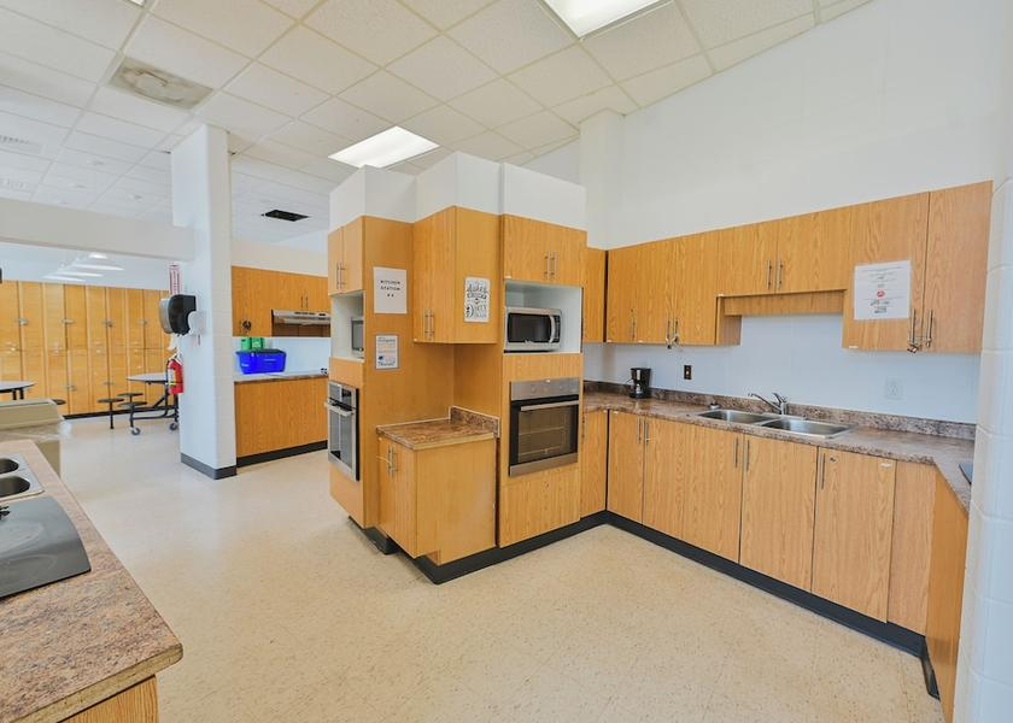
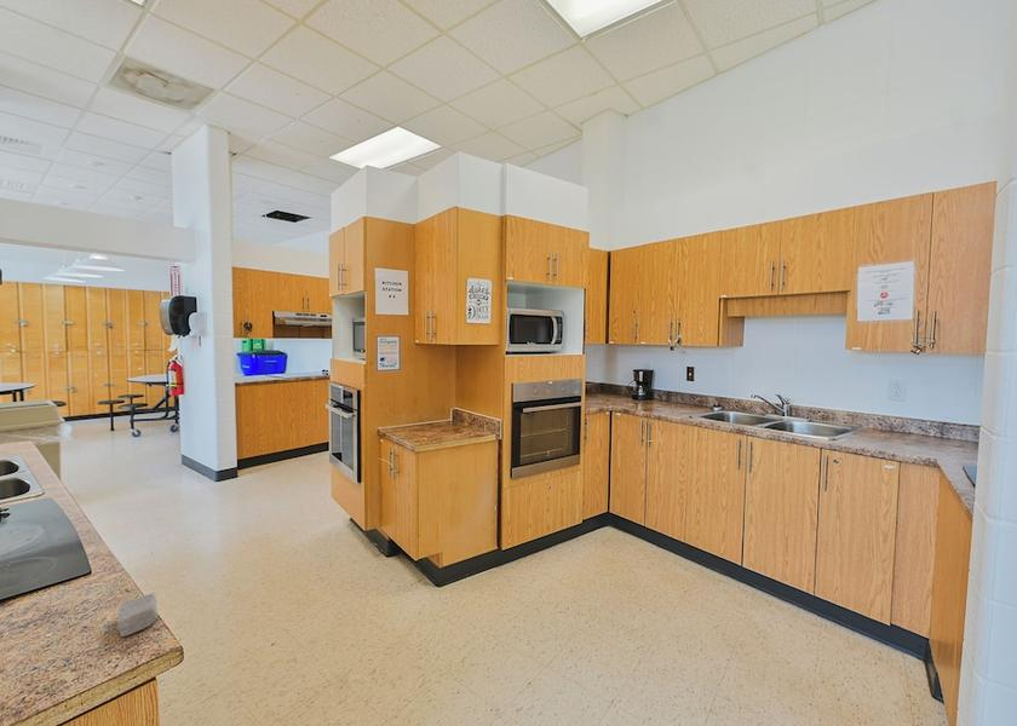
+ soap bar [116,592,160,638]
